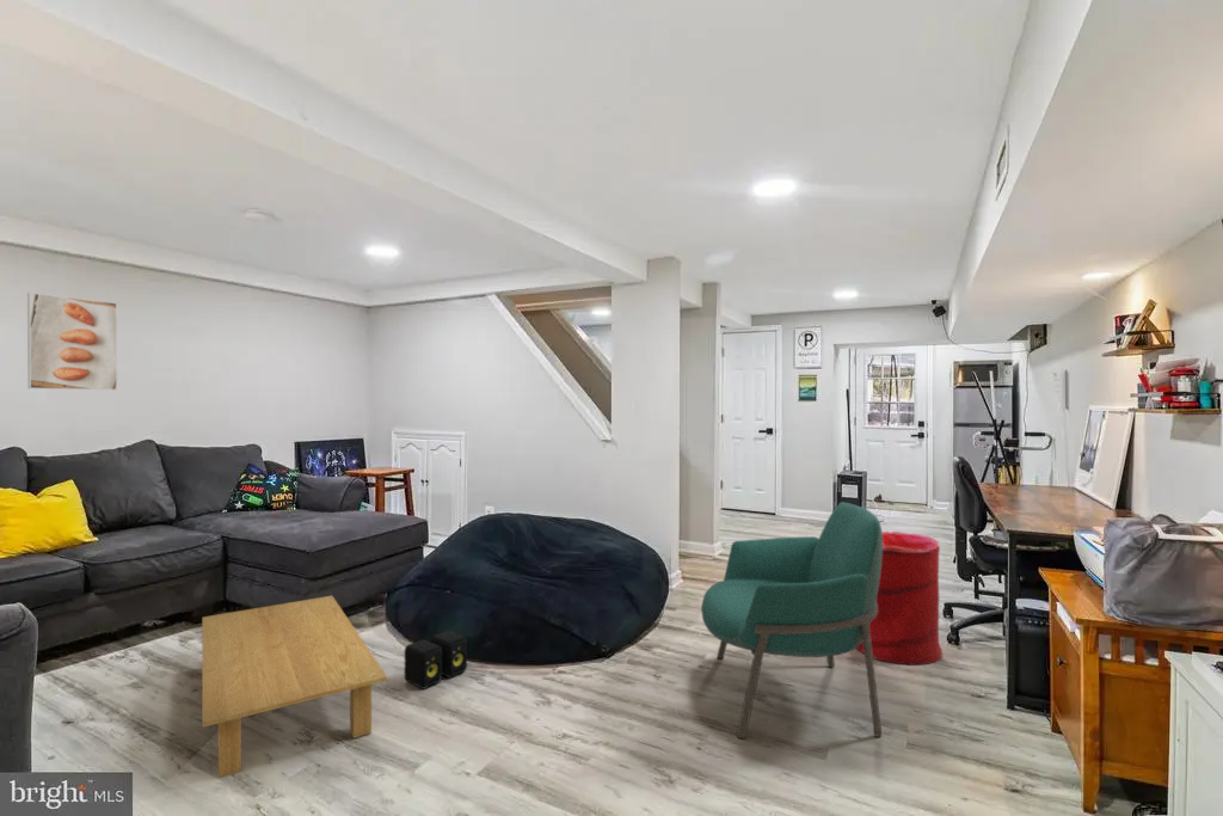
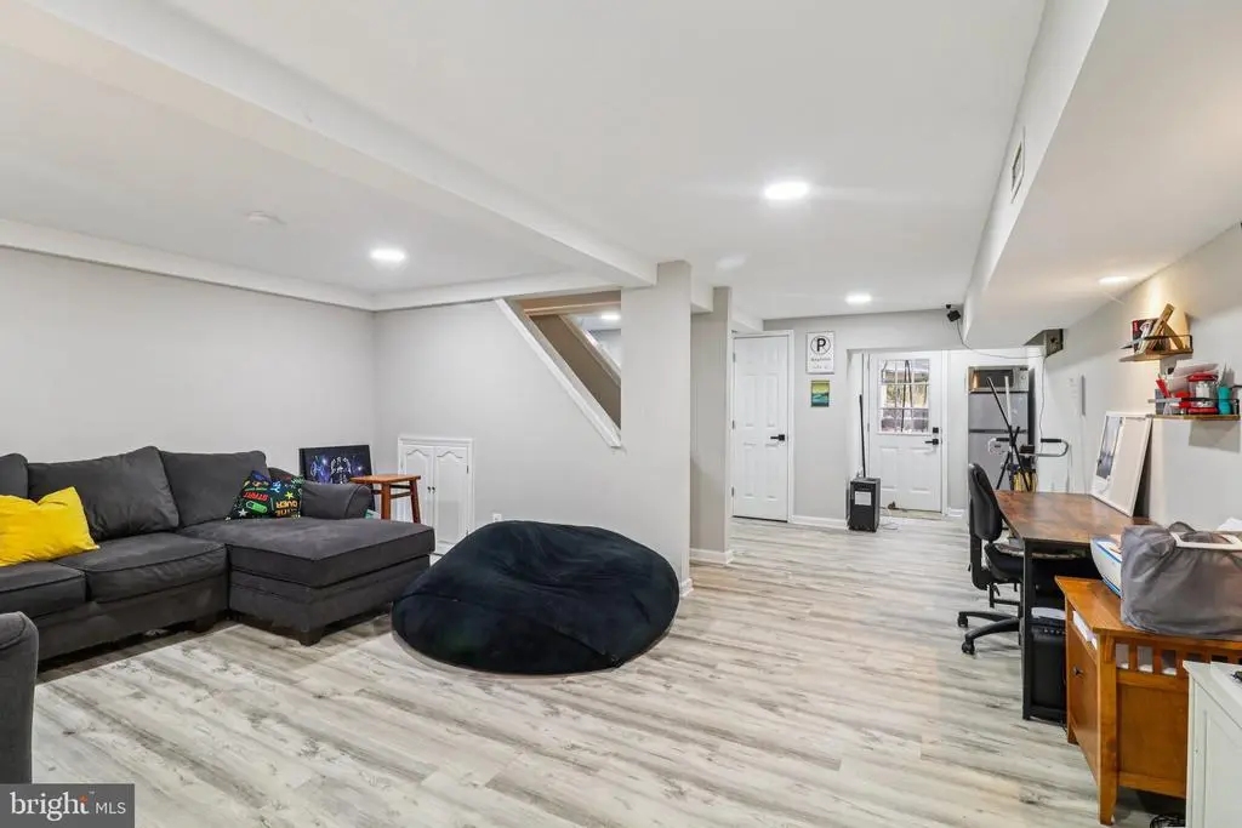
- coffee table [201,595,388,779]
- armchair [700,501,883,740]
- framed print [26,292,118,391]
- laundry hamper [855,530,944,667]
- speaker [404,630,468,691]
